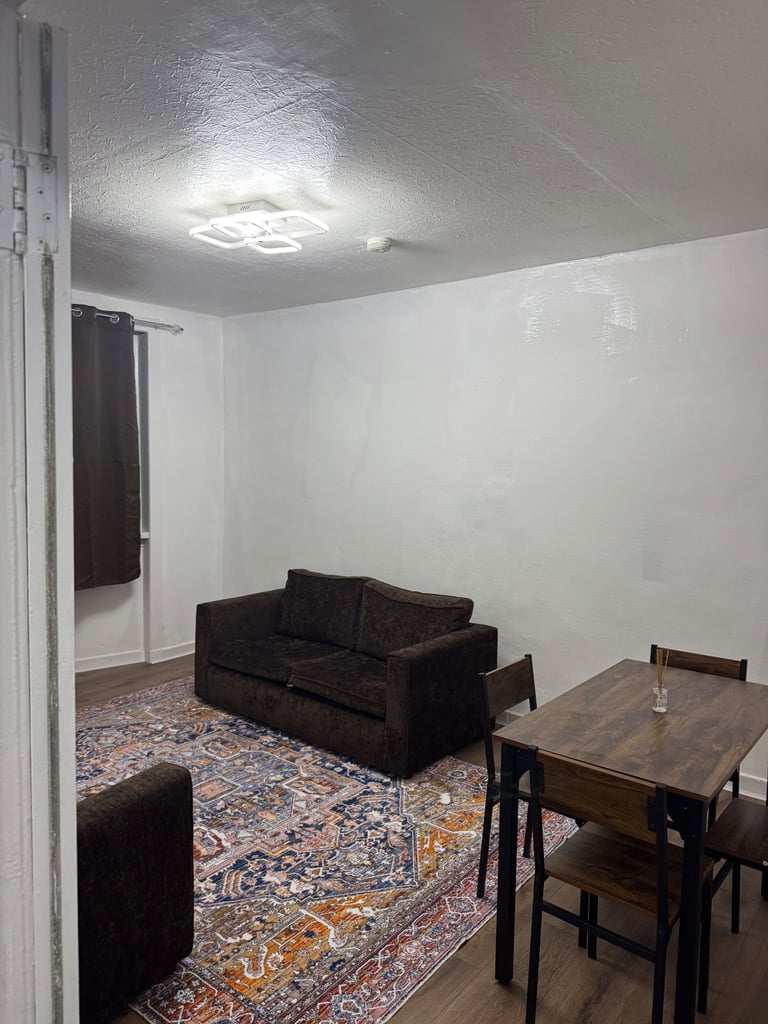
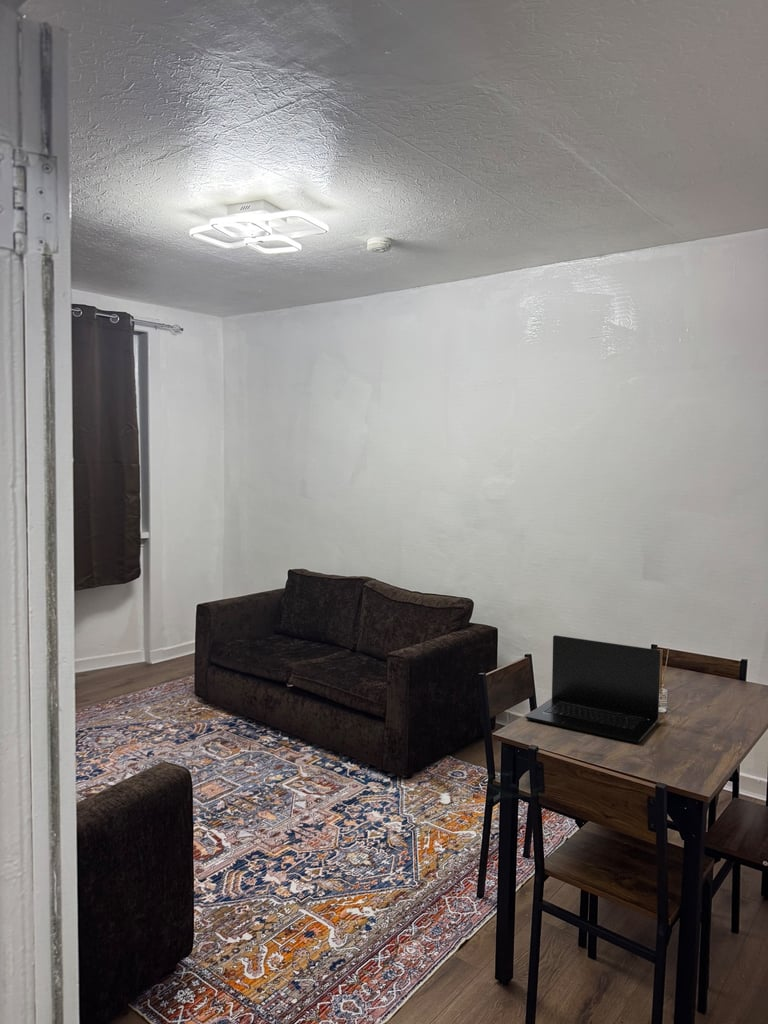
+ laptop [525,634,661,744]
